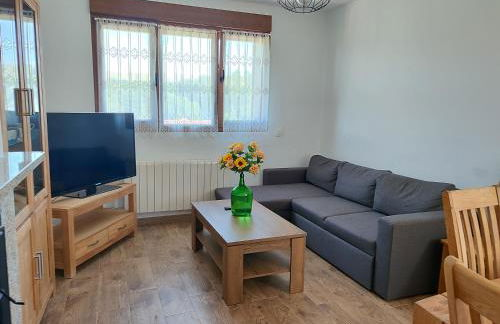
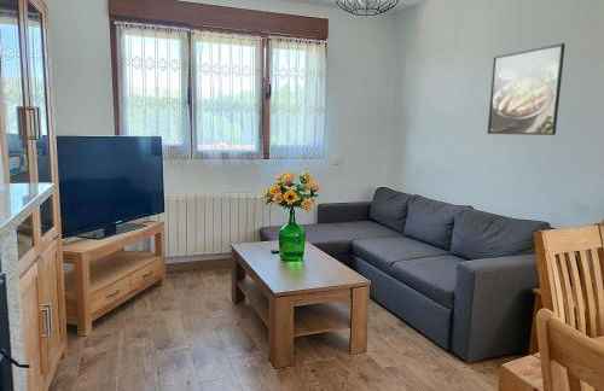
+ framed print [487,42,567,136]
